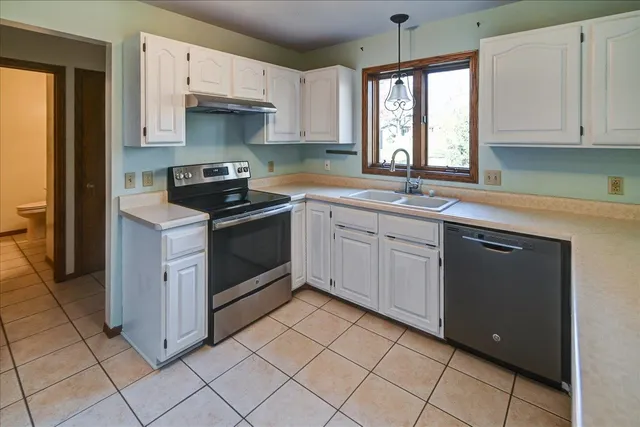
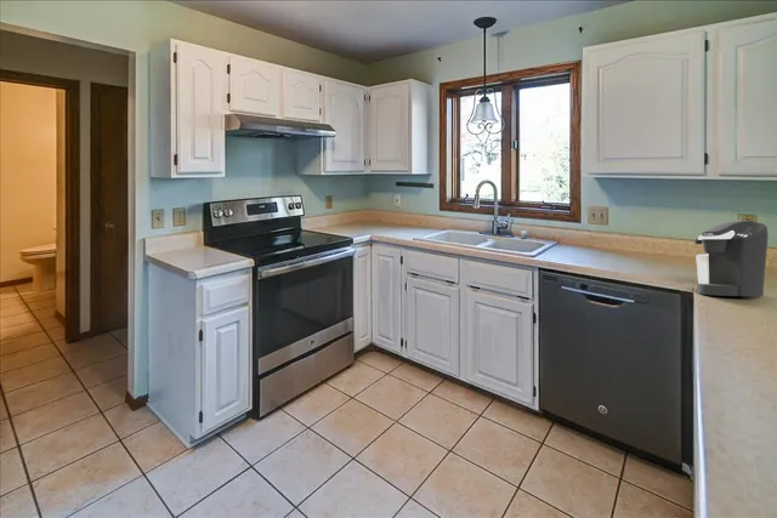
+ coffee maker [693,220,770,297]
